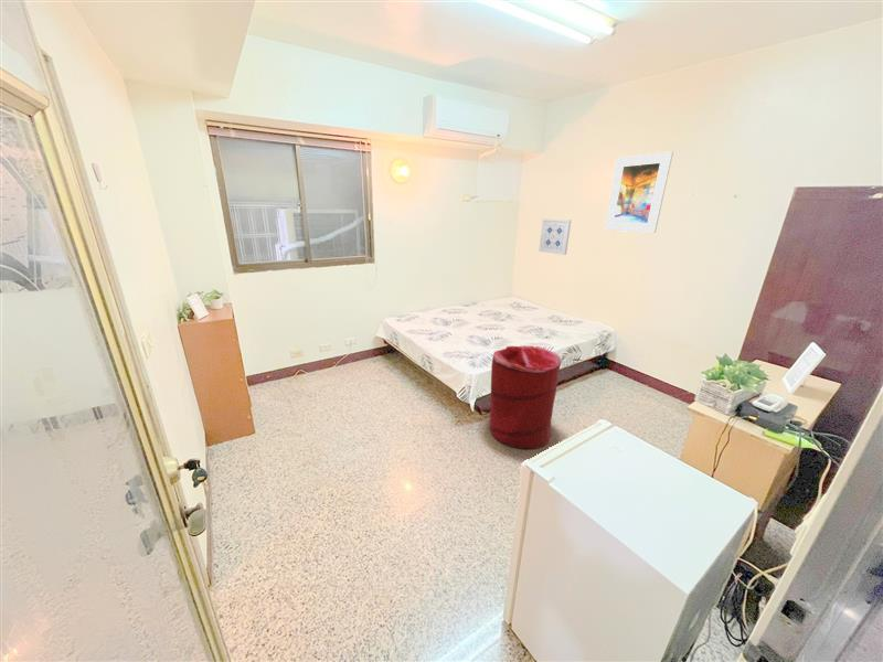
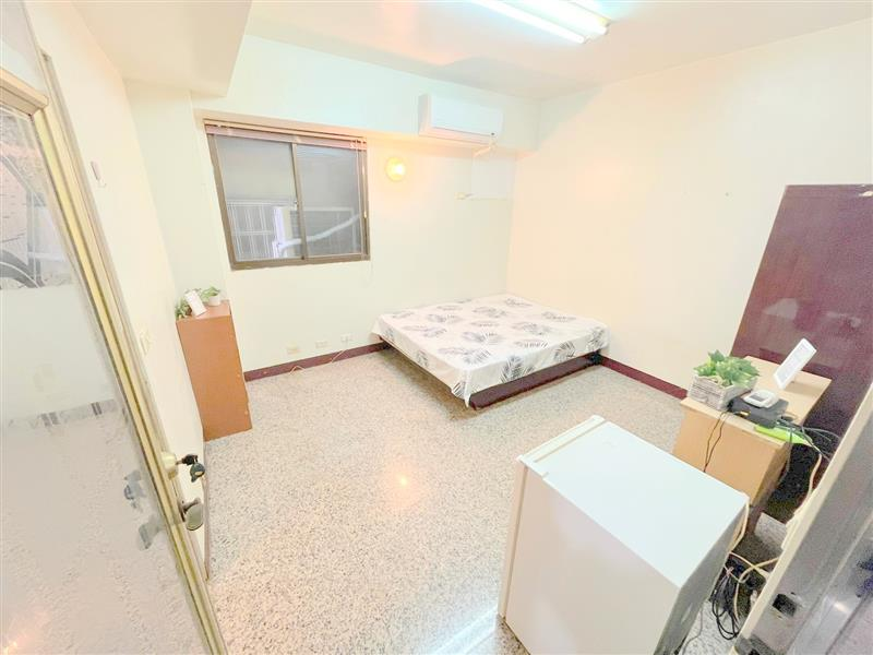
- wall art [538,217,572,256]
- laundry hamper [489,344,562,450]
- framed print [604,150,674,234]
